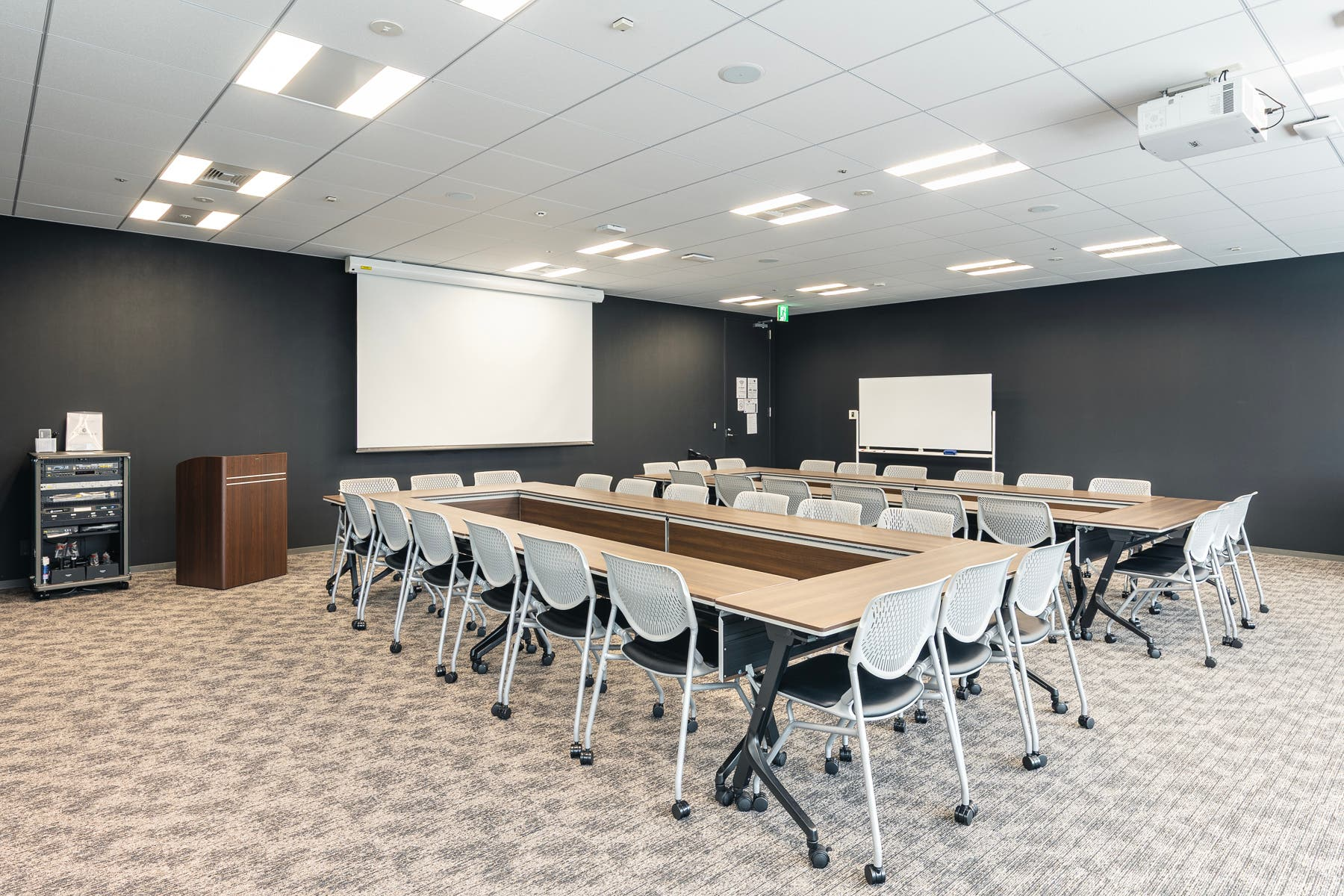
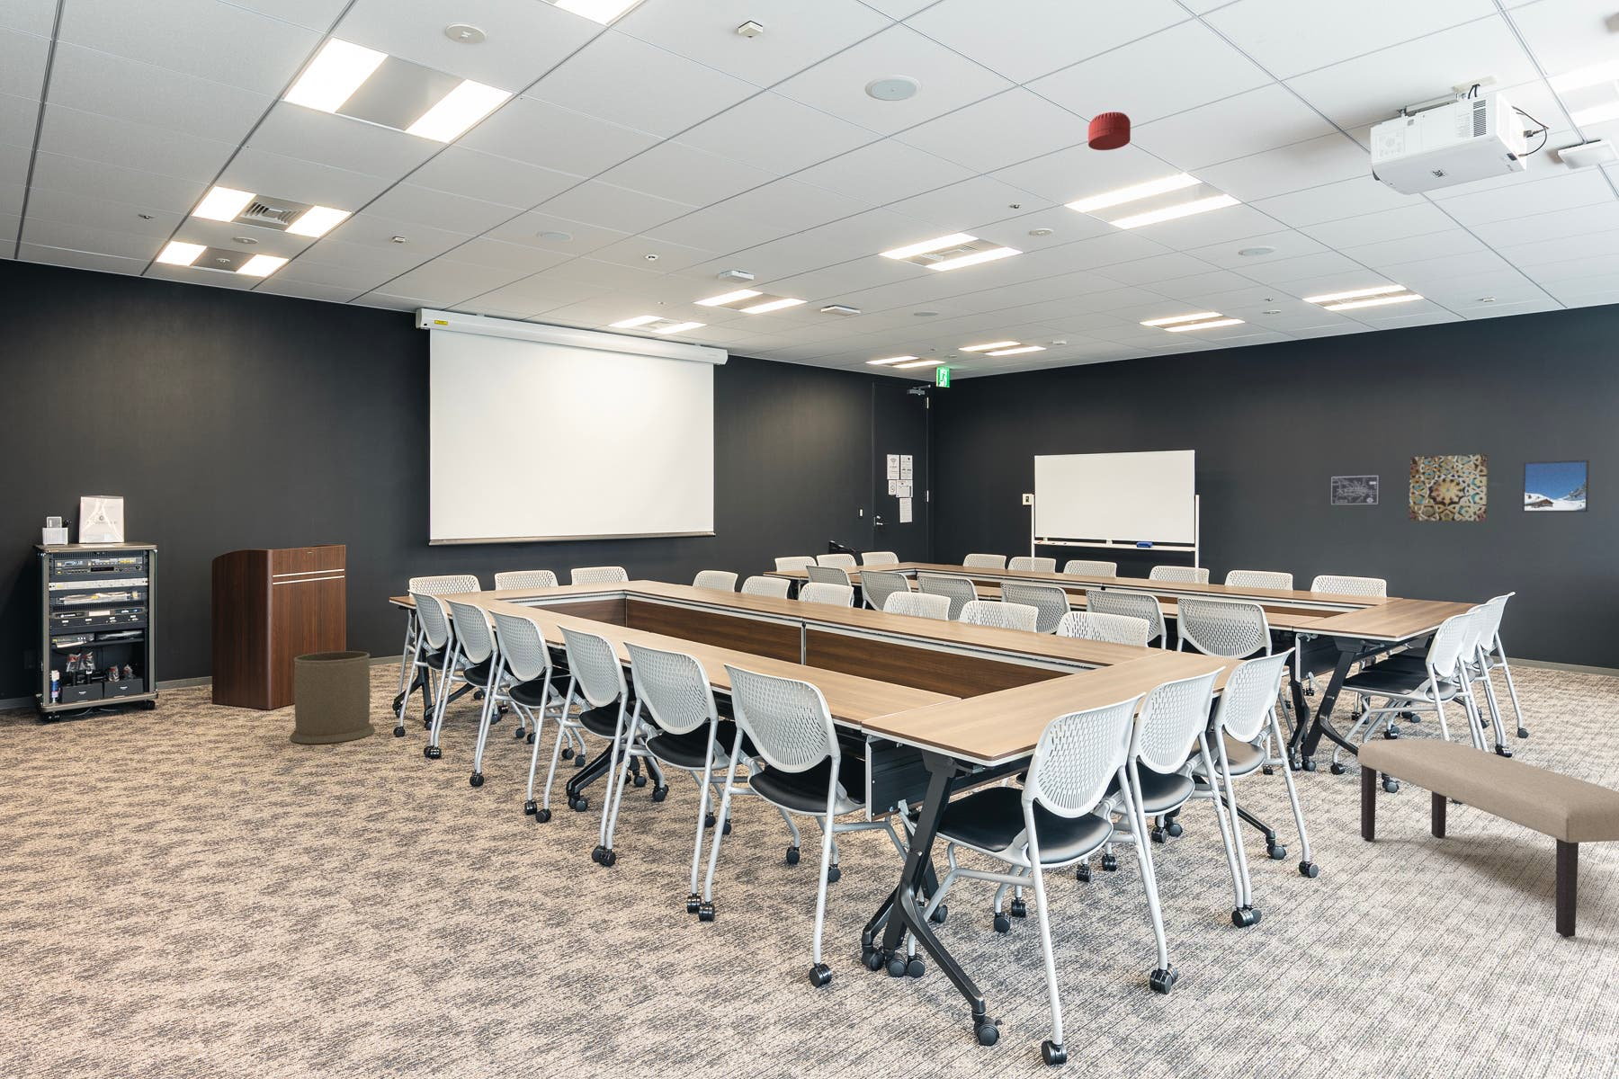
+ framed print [1521,459,1589,513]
+ trash can [289,650,376,744]
+ bench [1356,738,1619,938]
+ smoke detector [1088,112,1131,151]
+ wall art [1408,453,1489,521]
+ wall art [1329,473,1380,506]
